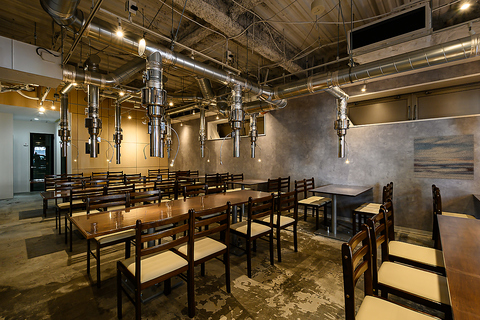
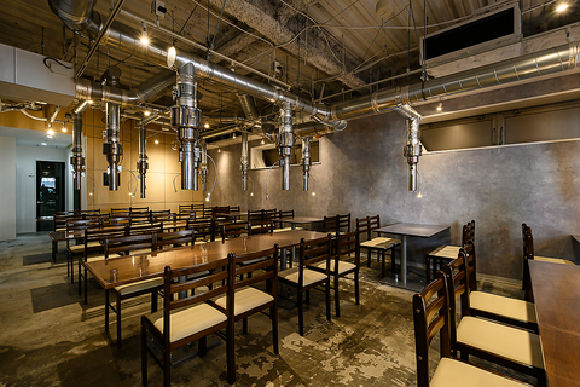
- wall art [413,133,475,181]
